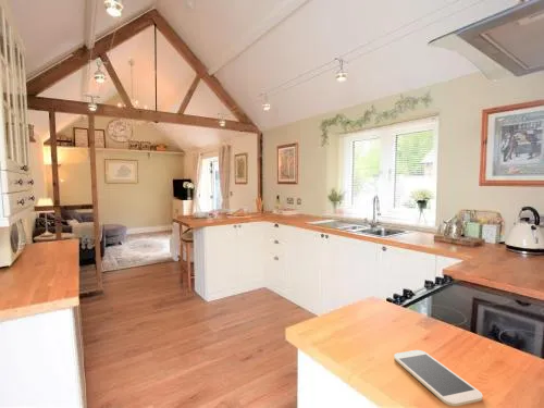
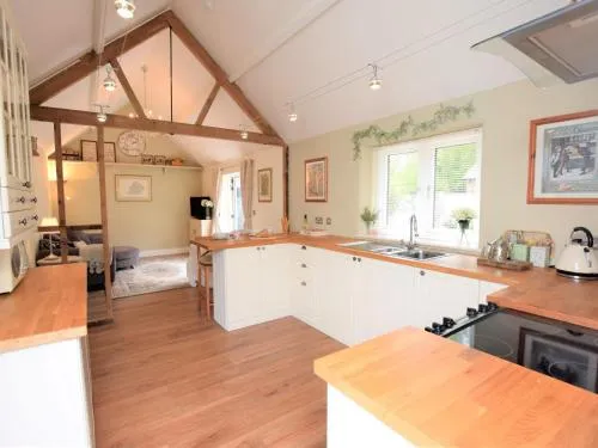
- smartphone [393,349,483,407]
